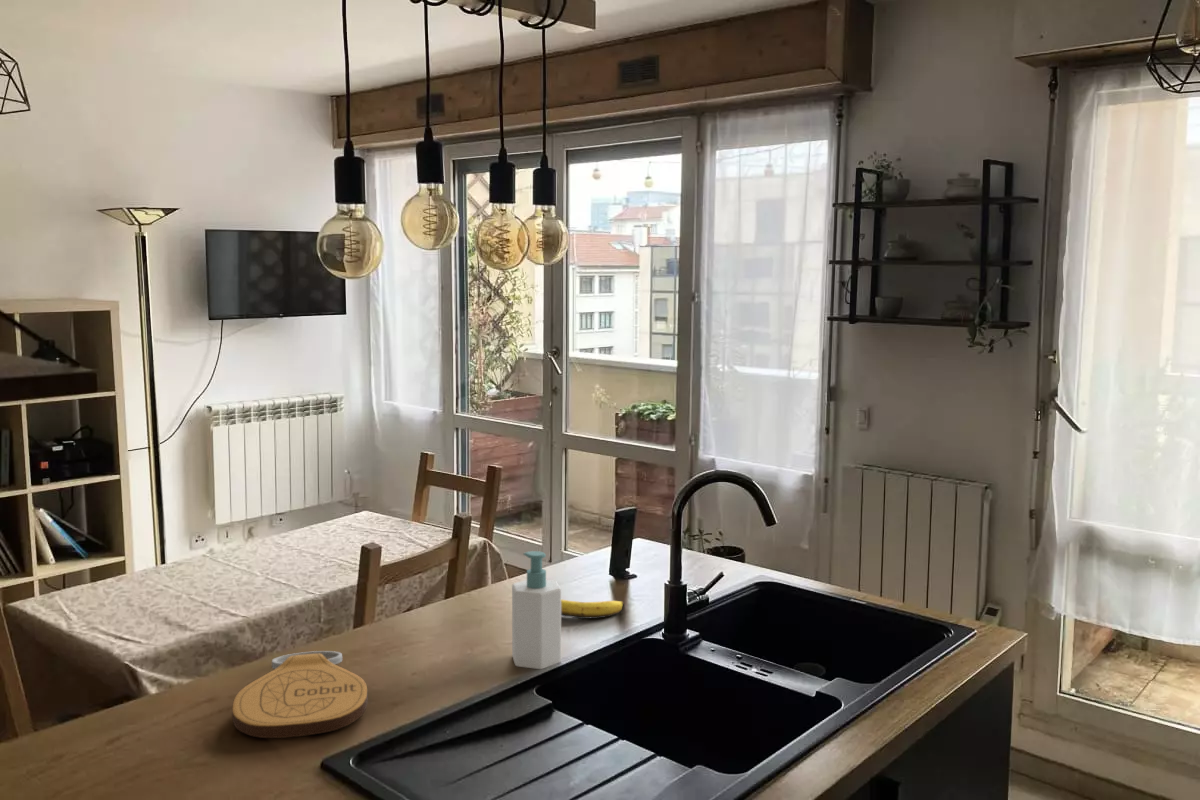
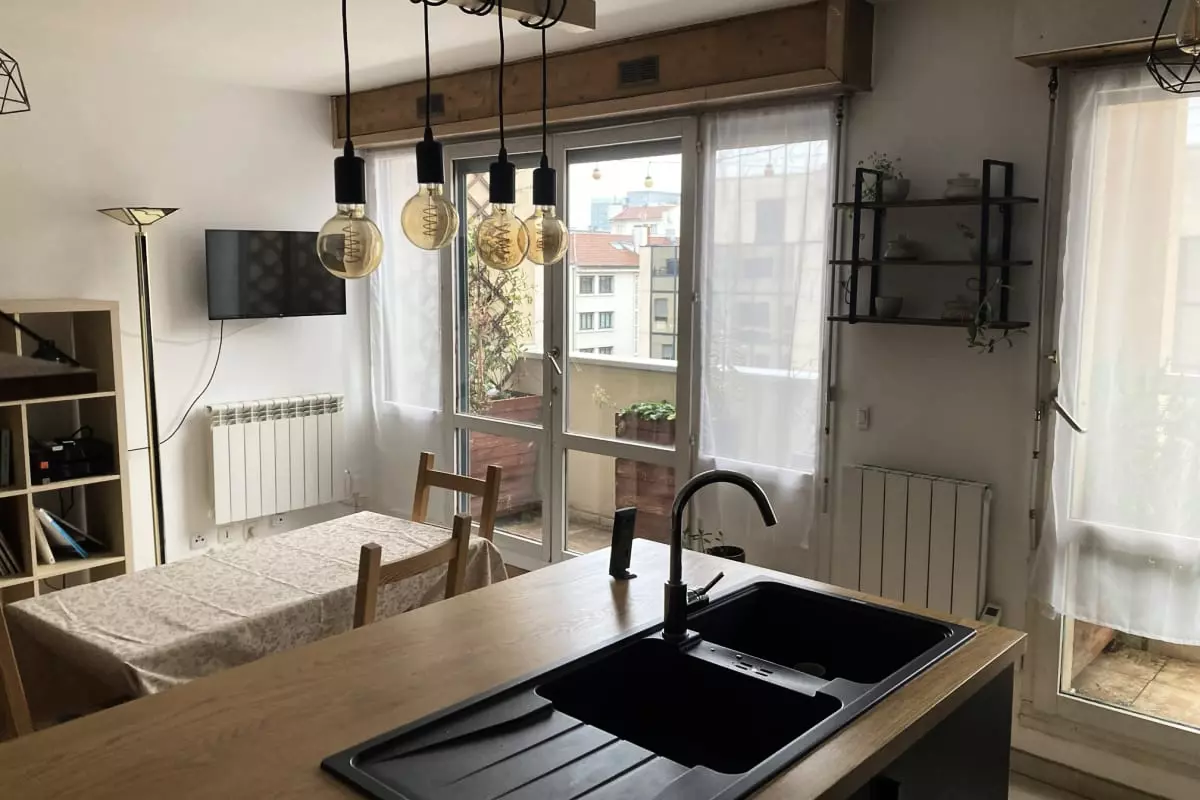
- banana [561,599,625,620]
- key chain [231,650,368,739]
- soap bottle [511,550,562,670]
